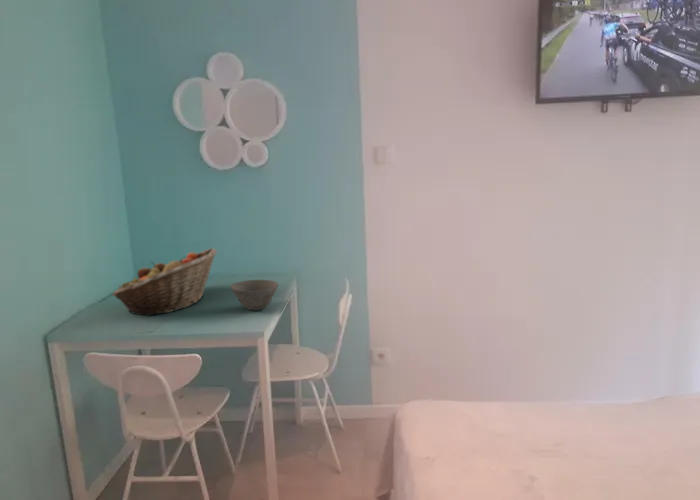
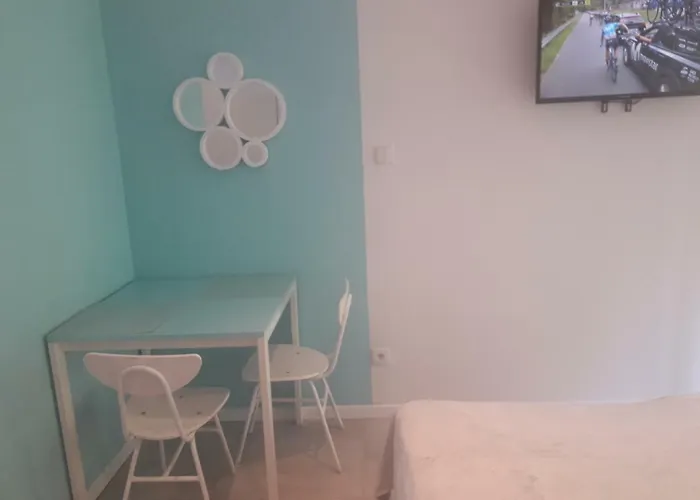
- fruit basket [111,247,218,317]
- bowl [229,279,279,311]
